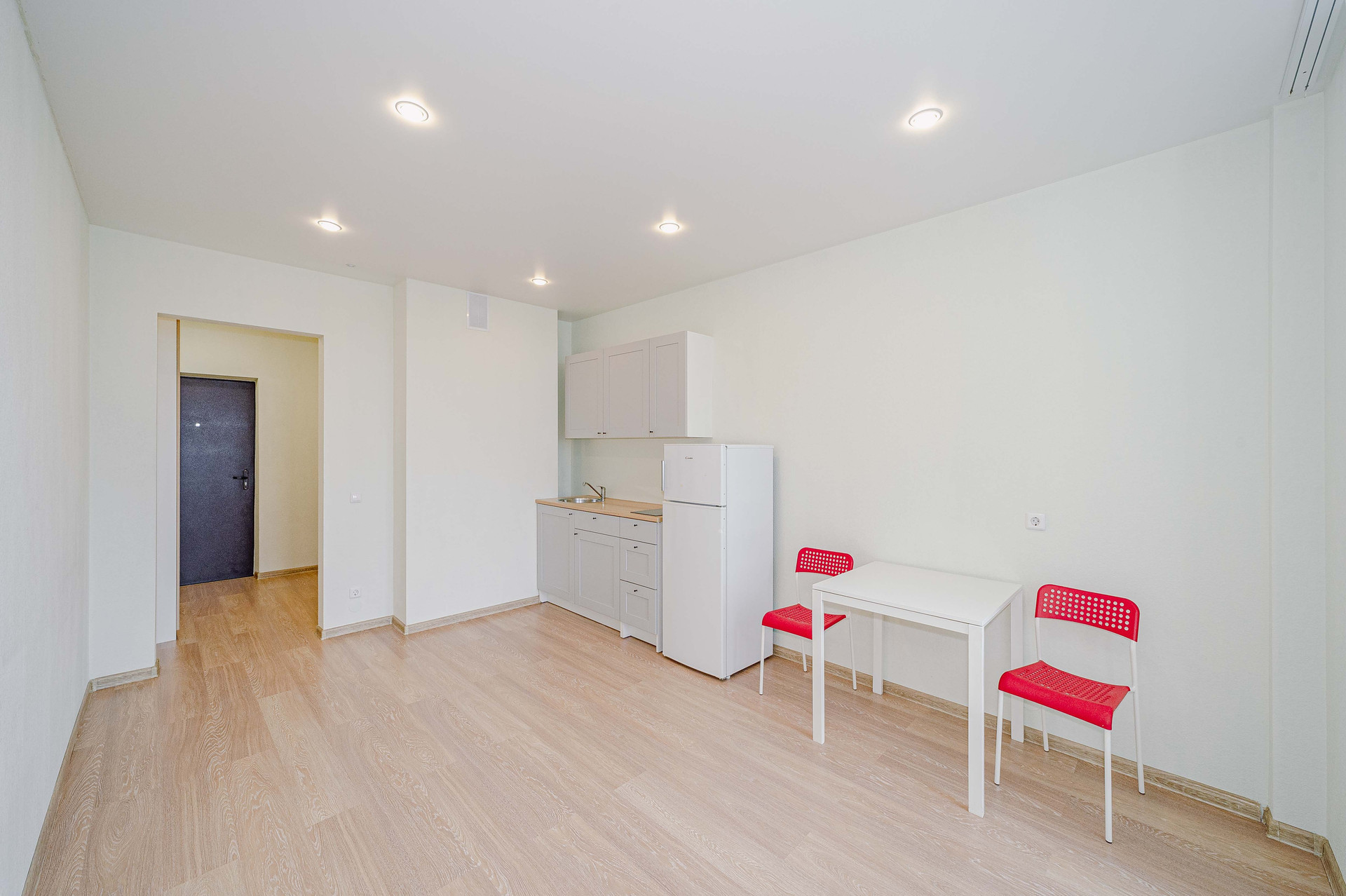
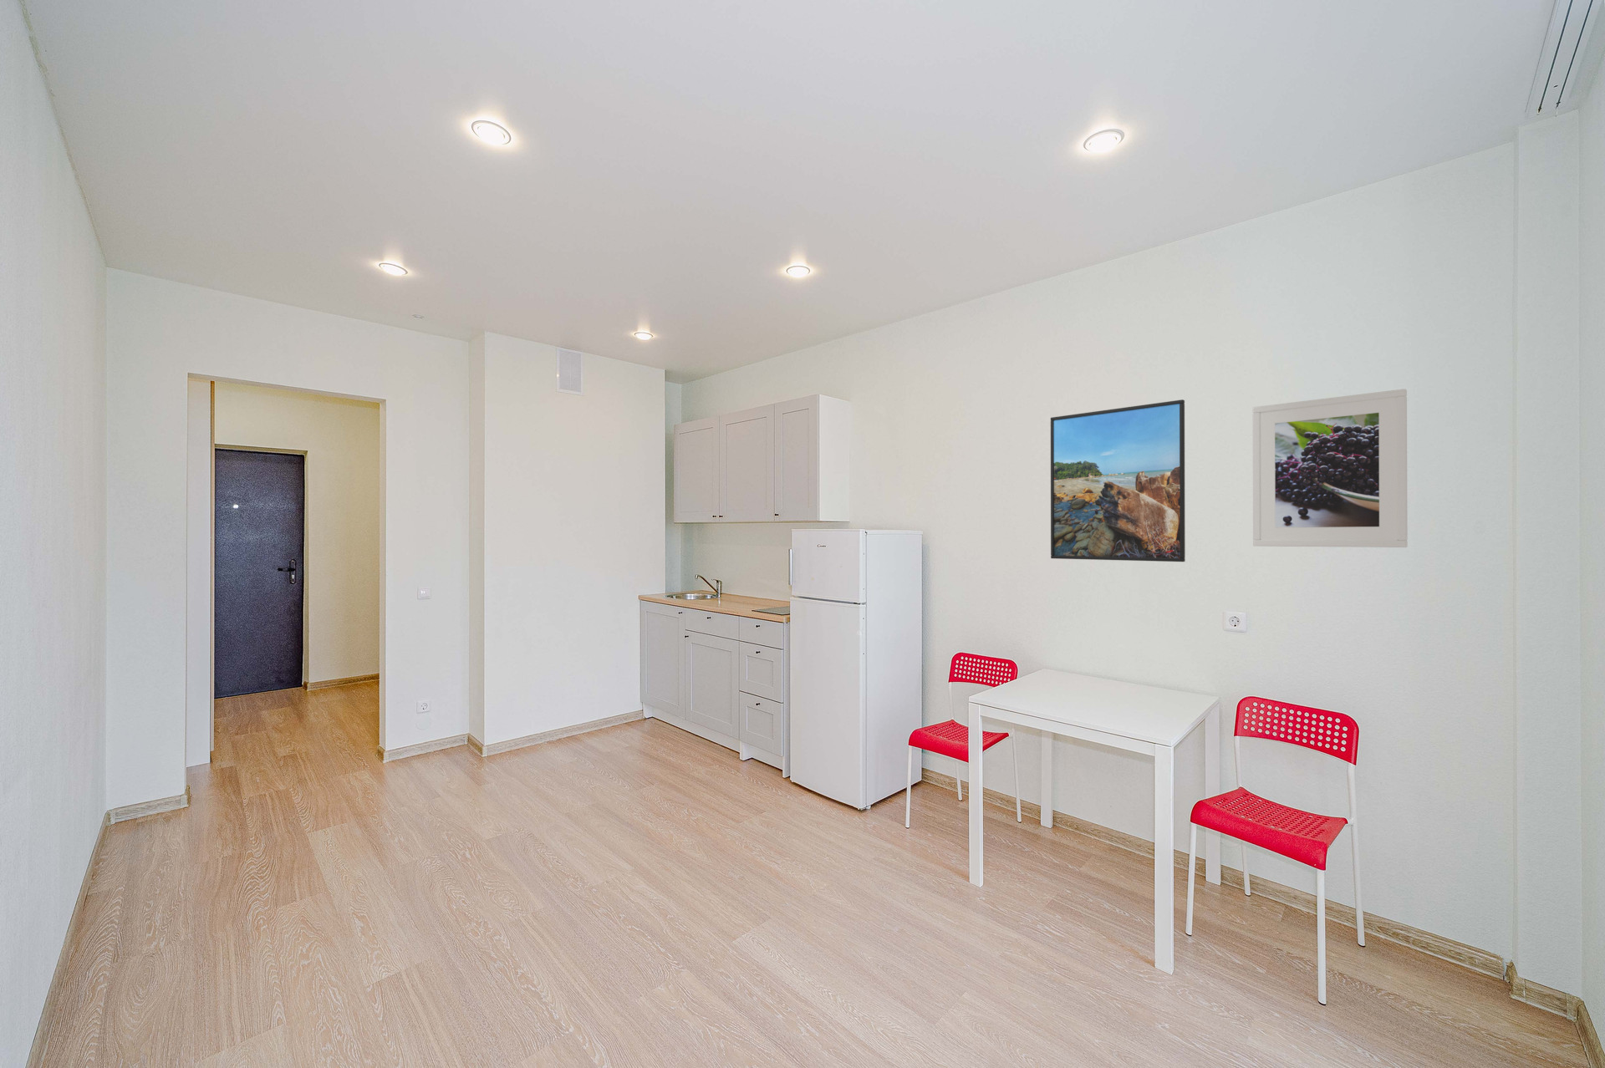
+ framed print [1252,387,1408,548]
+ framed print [1051,398,1186,563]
